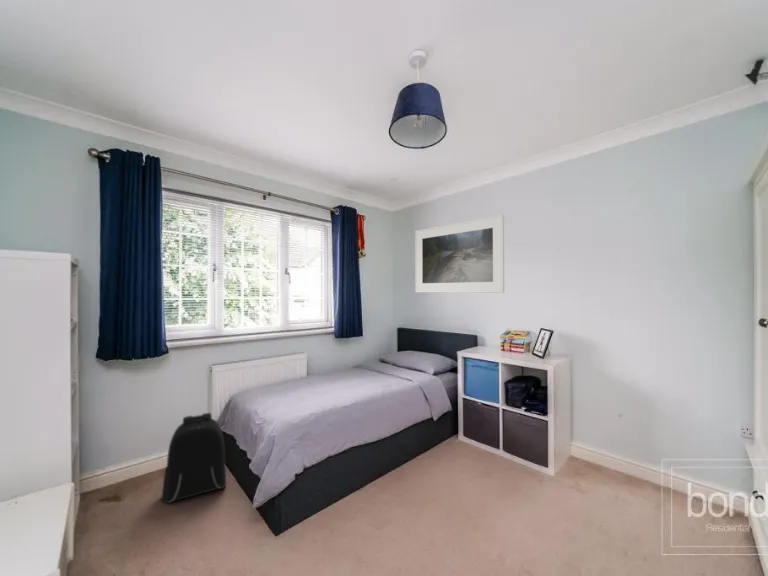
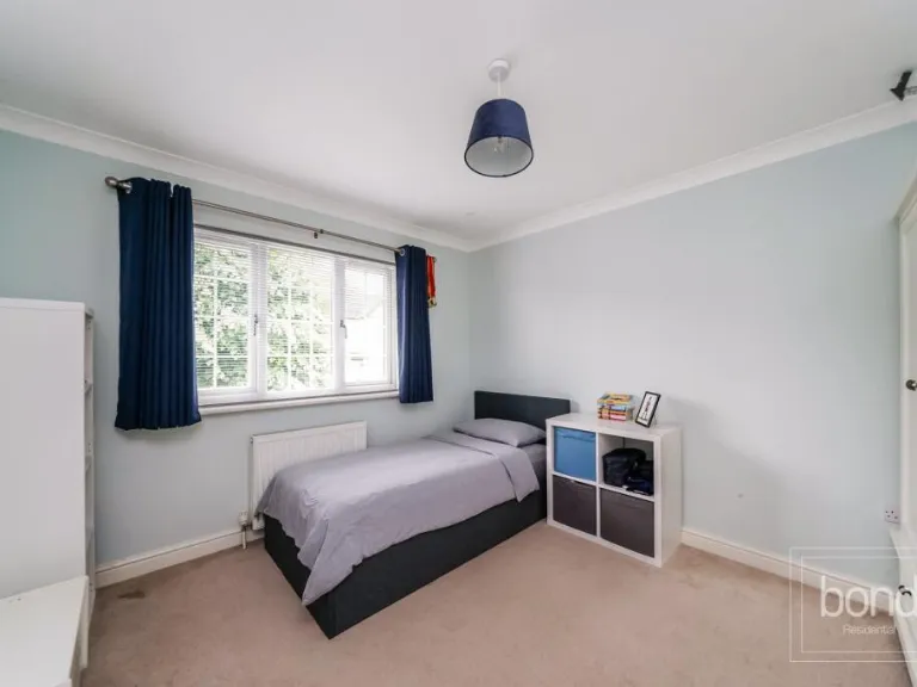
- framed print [414,214,505,294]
- backpack [160,412,227,504]
